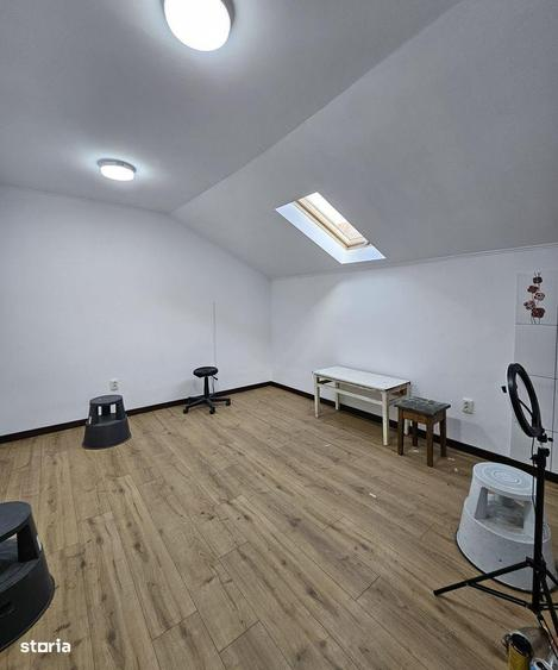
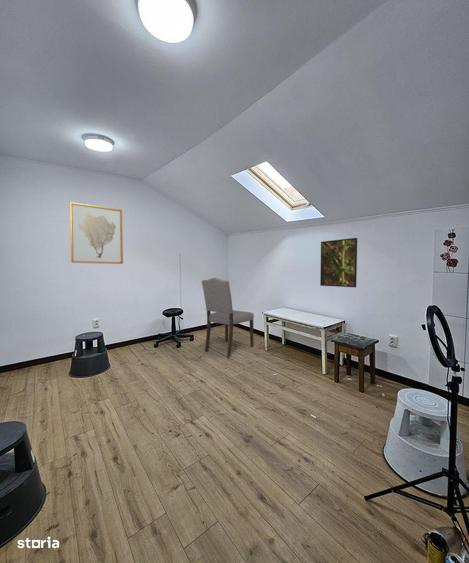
+ chair [201,277,255,358]
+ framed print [319,237,358,288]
+ wall art [69,201,124,265]
